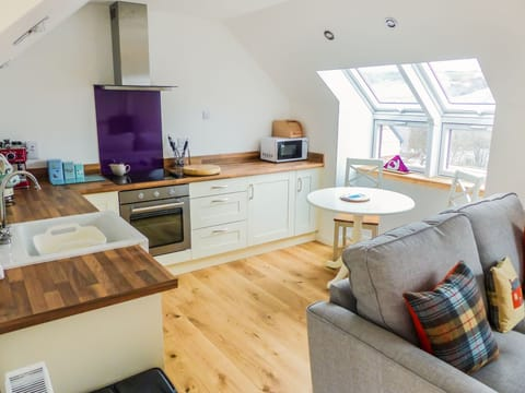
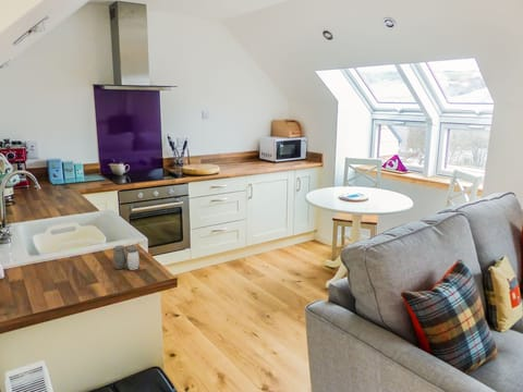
+ salt and pepper shaker [112,244,141,271]
